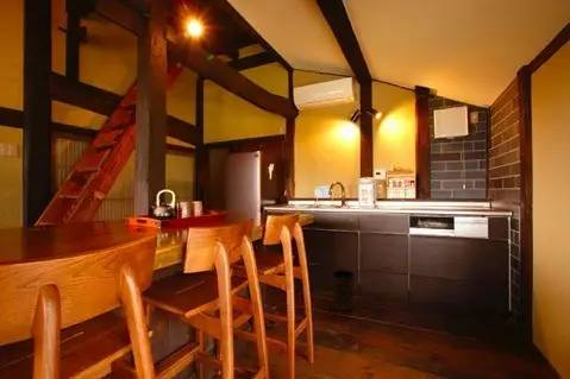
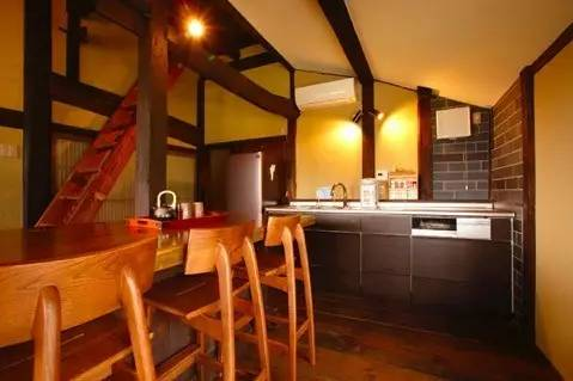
- waste basket [331,269,356,311]
